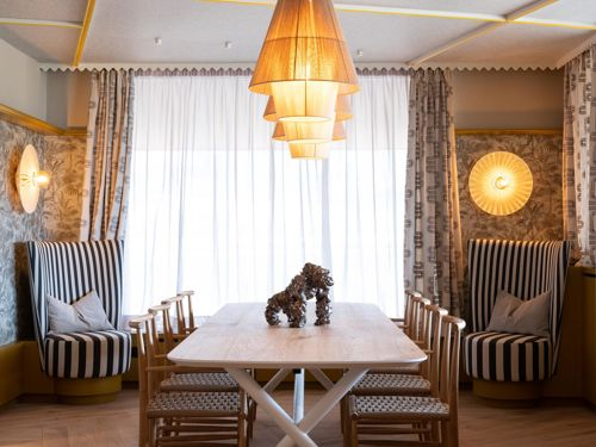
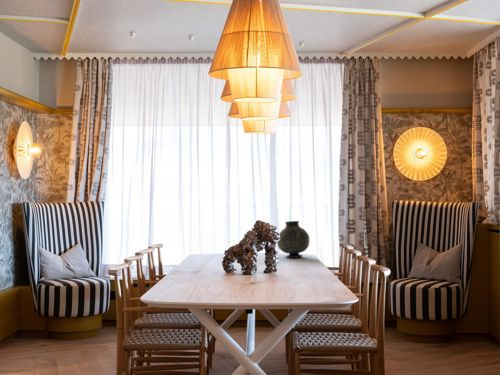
+ vase [276,220,311,259]
